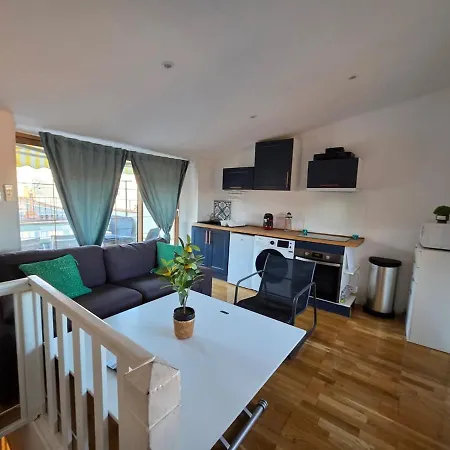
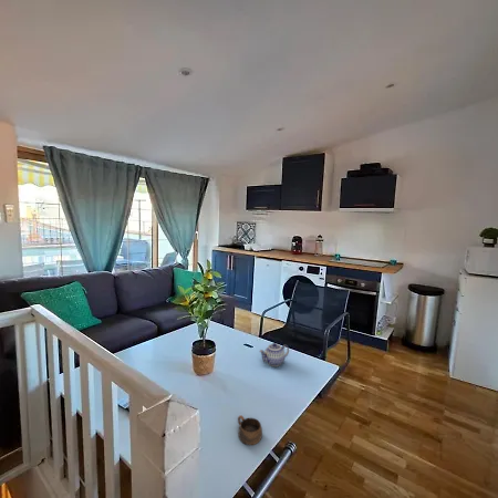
+ cup [237,414,263,446]
+ teapot [258,342,290,367]
